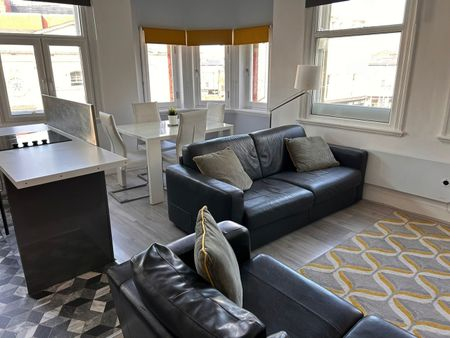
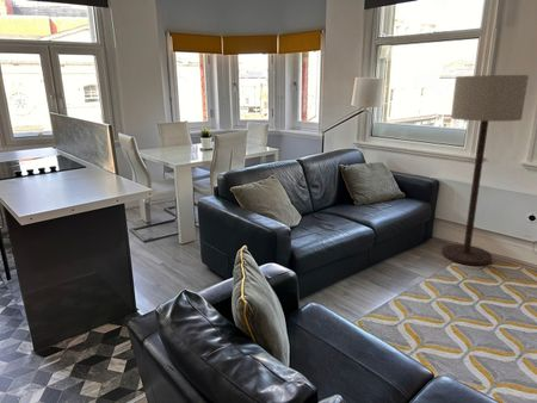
+ floor lamp [440,74,530,266]
